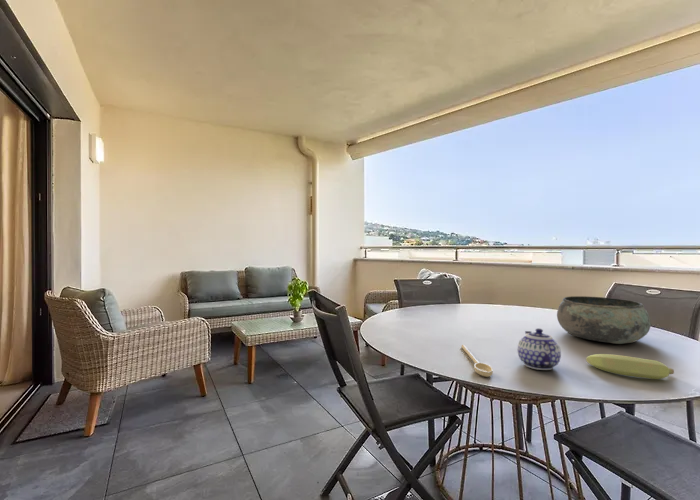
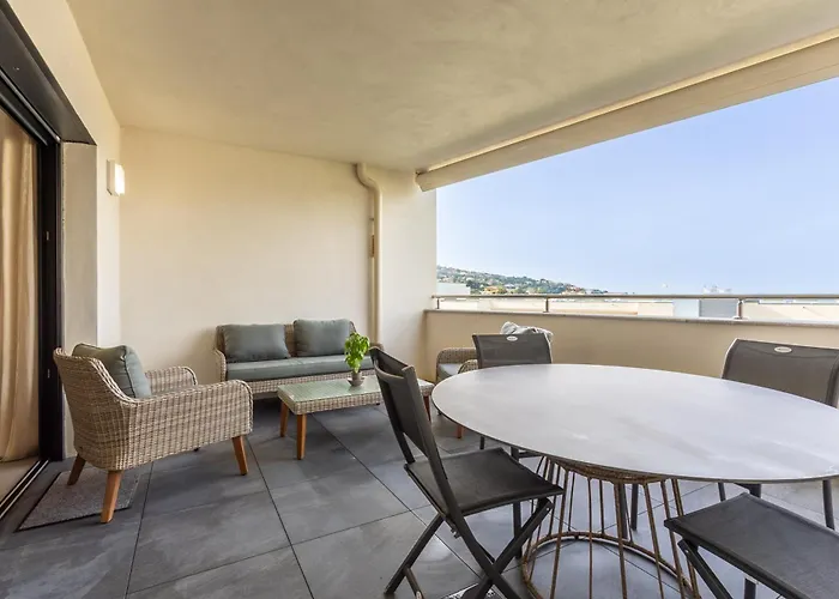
- teapot [517,328,562,371]
- banana [585,353,675,380]
- bowl [556,295,652,345]
- spoon [460,344,494,378]
